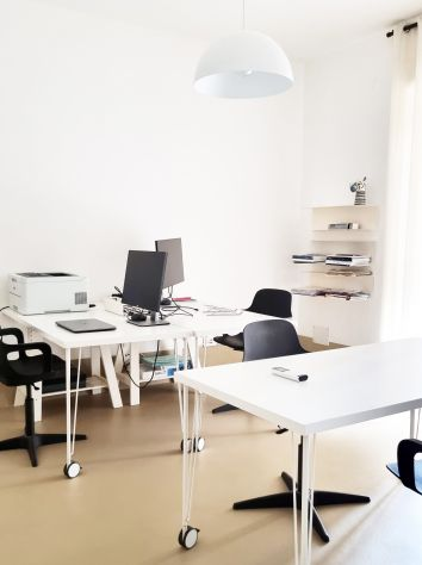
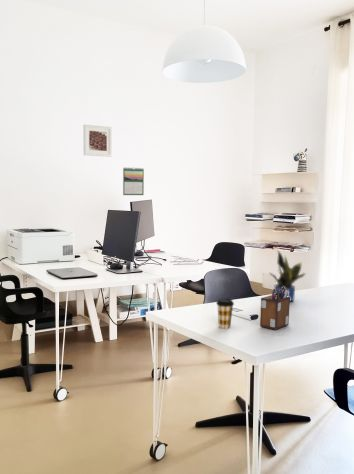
+ coffee cup [215,297,235,329]
+ potted plant [268,249,307,303]
+ desk organizer [259,287,291,331]
+ calendar [122,166,145,196]
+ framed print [82,124,113,158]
